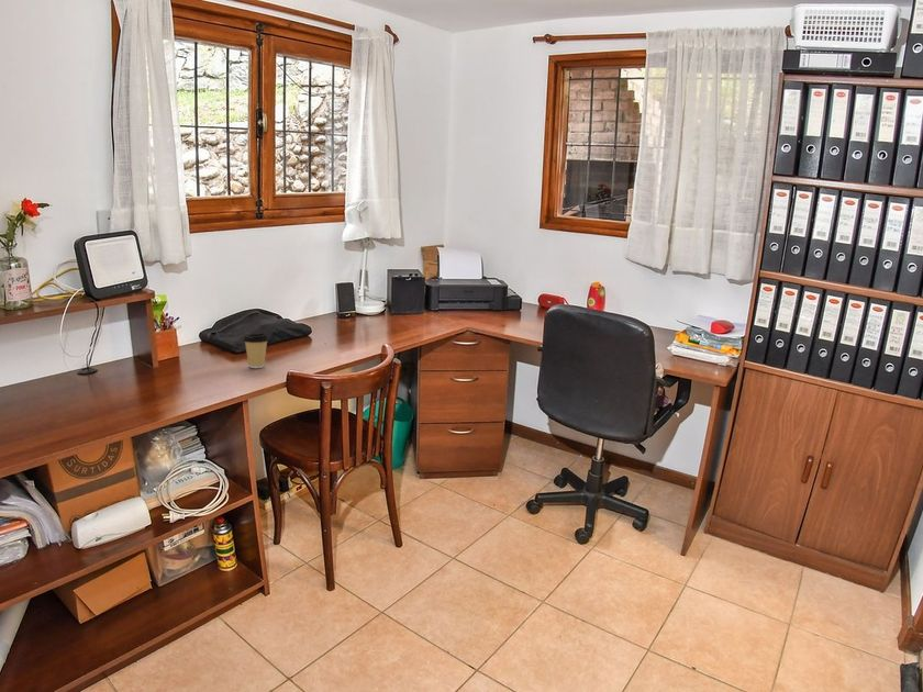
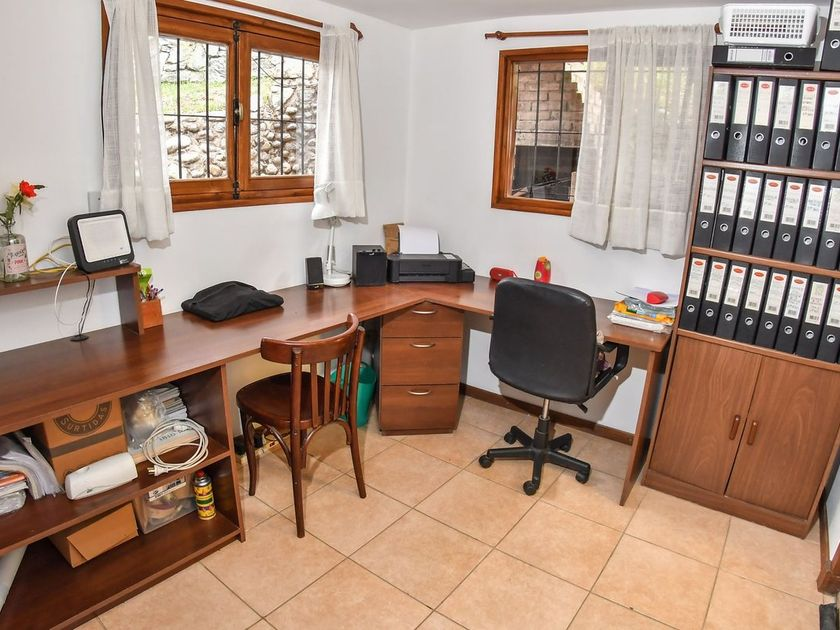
- coffee cup [242,332,270,369]
